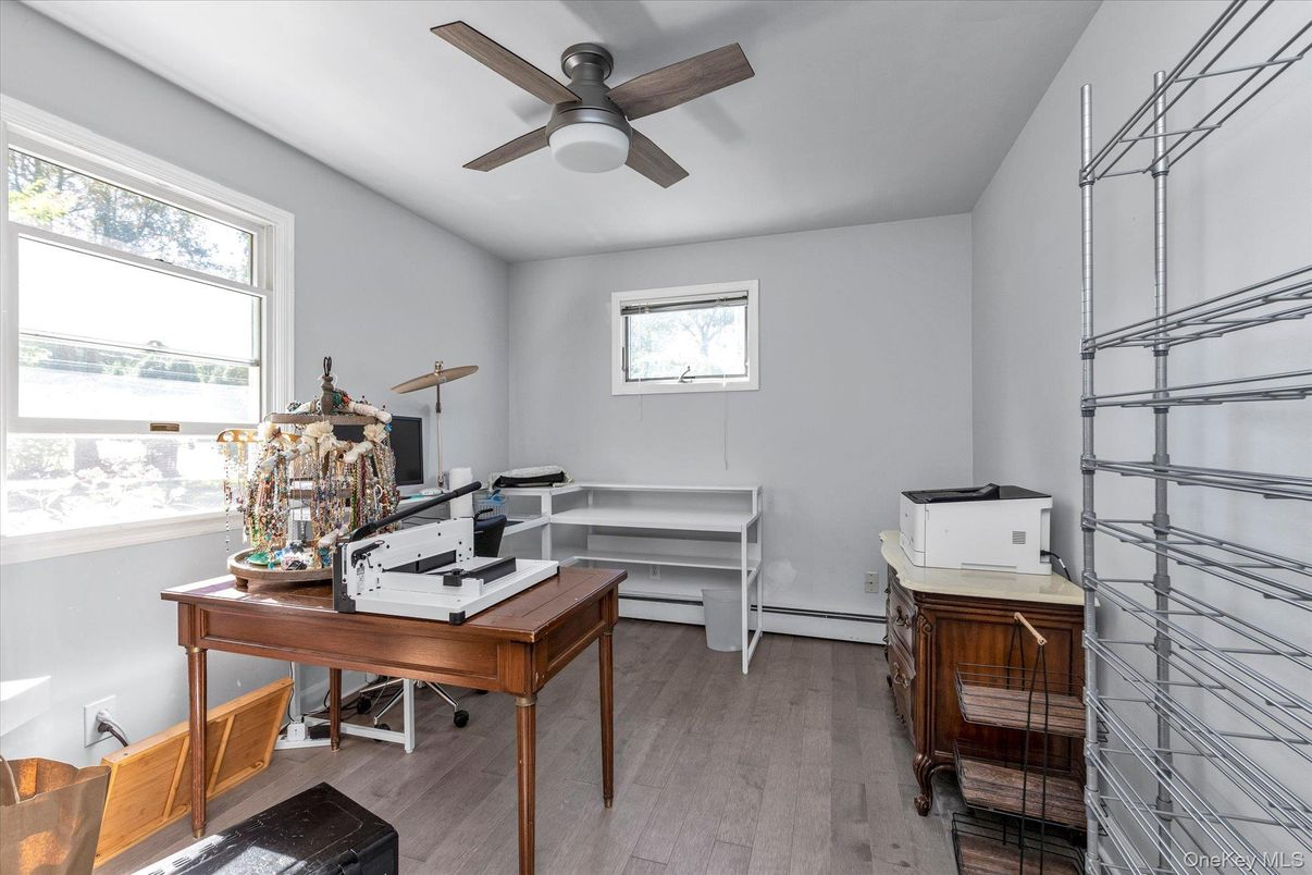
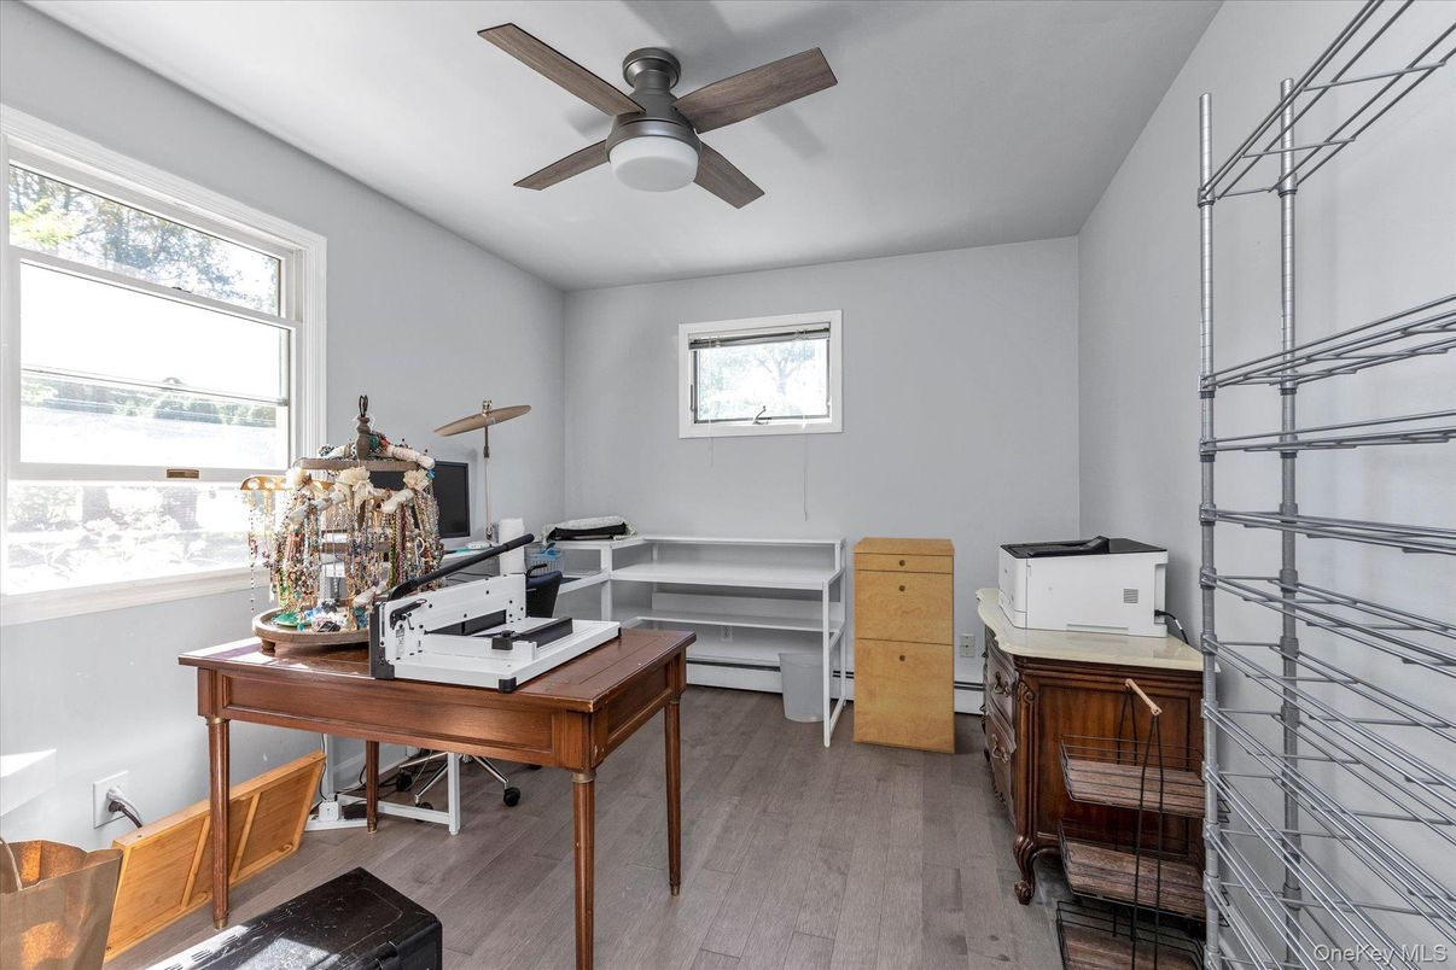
+ filing cabinet [851,536,956,755]
